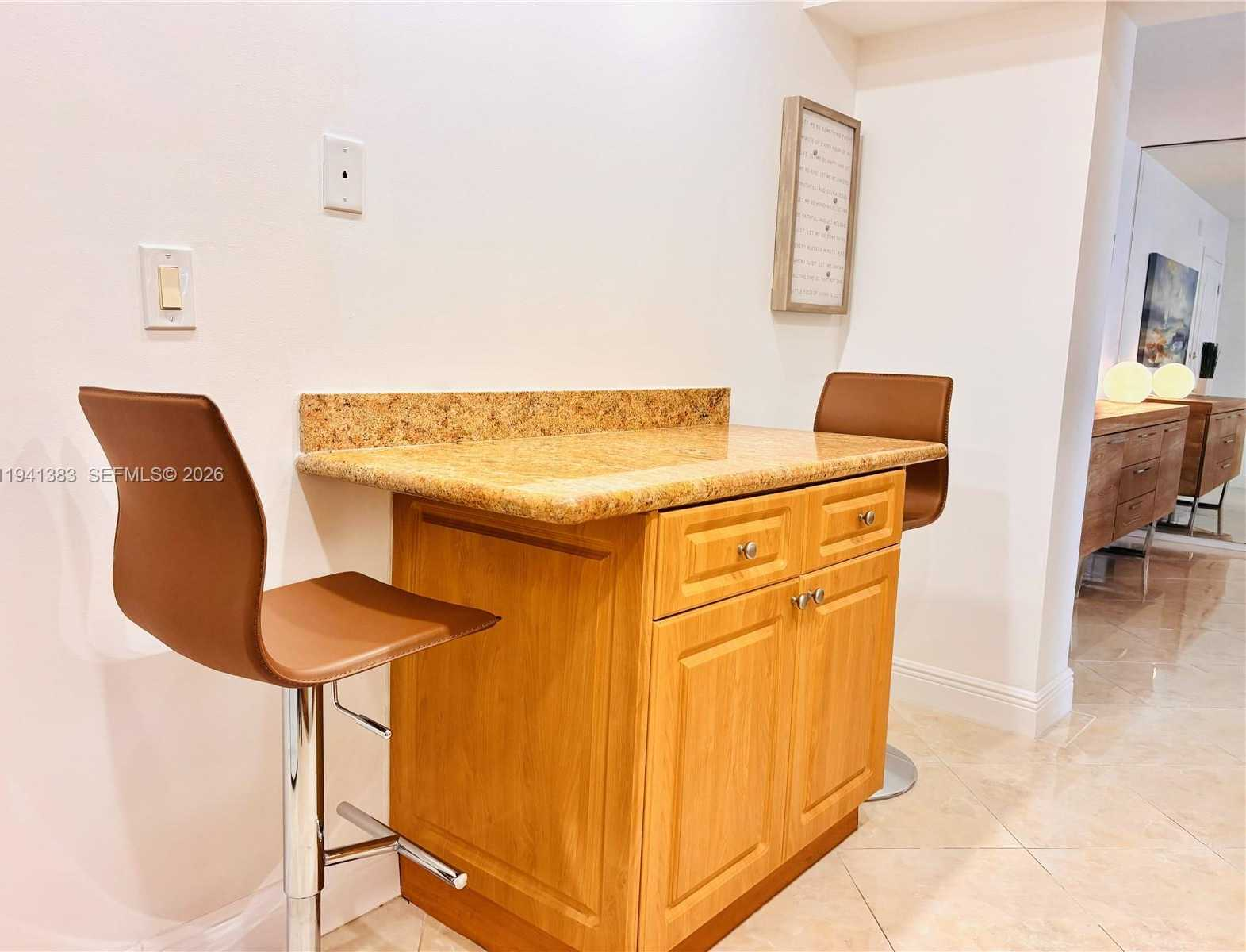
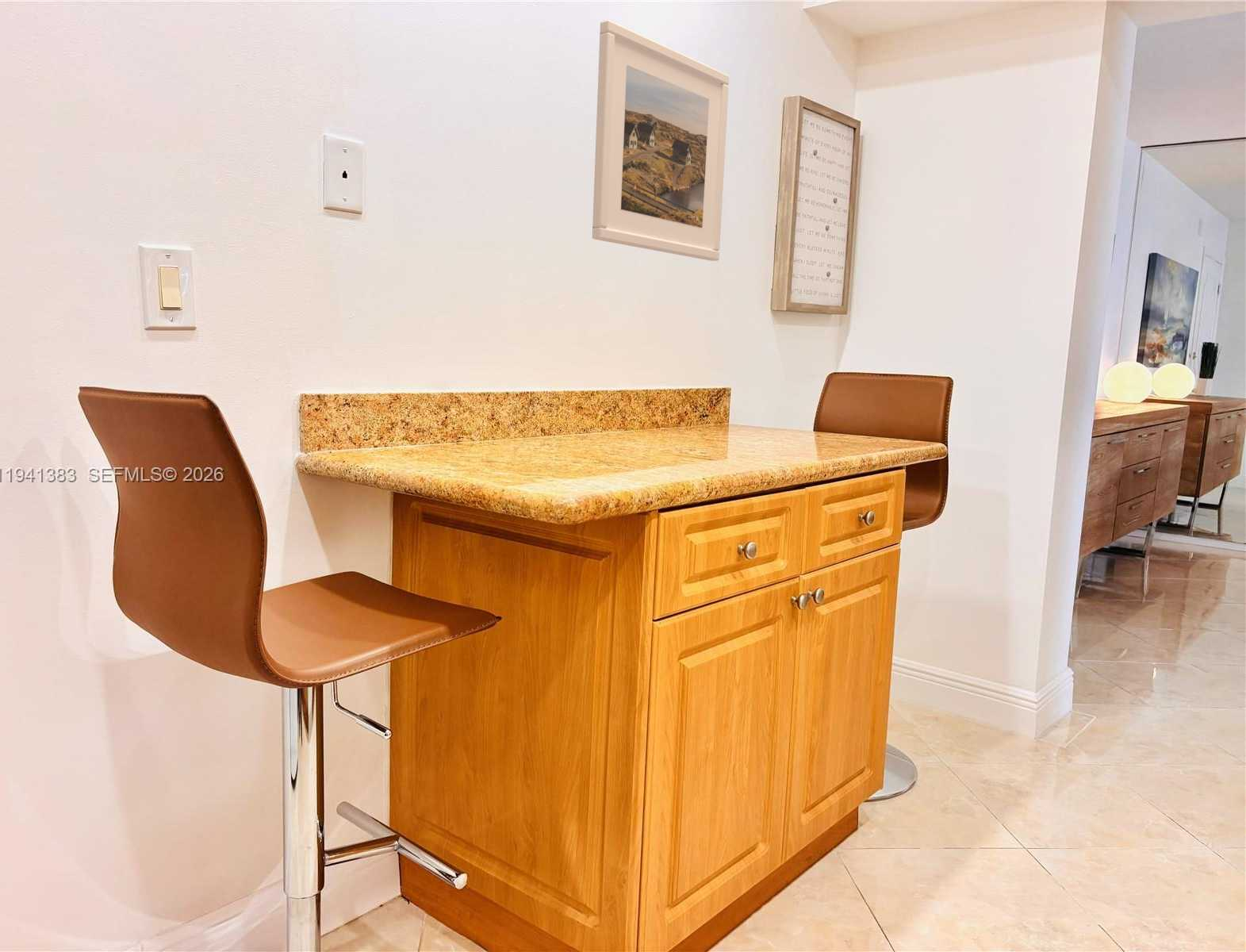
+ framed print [592,19,730,262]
